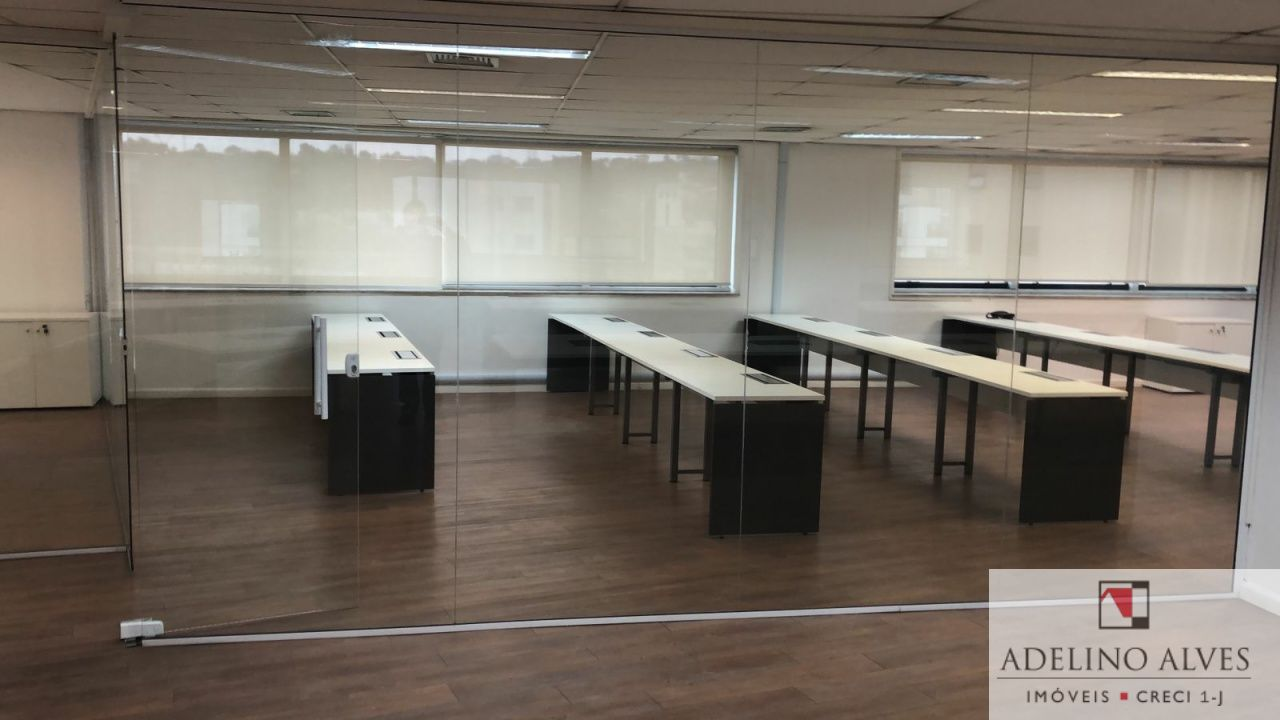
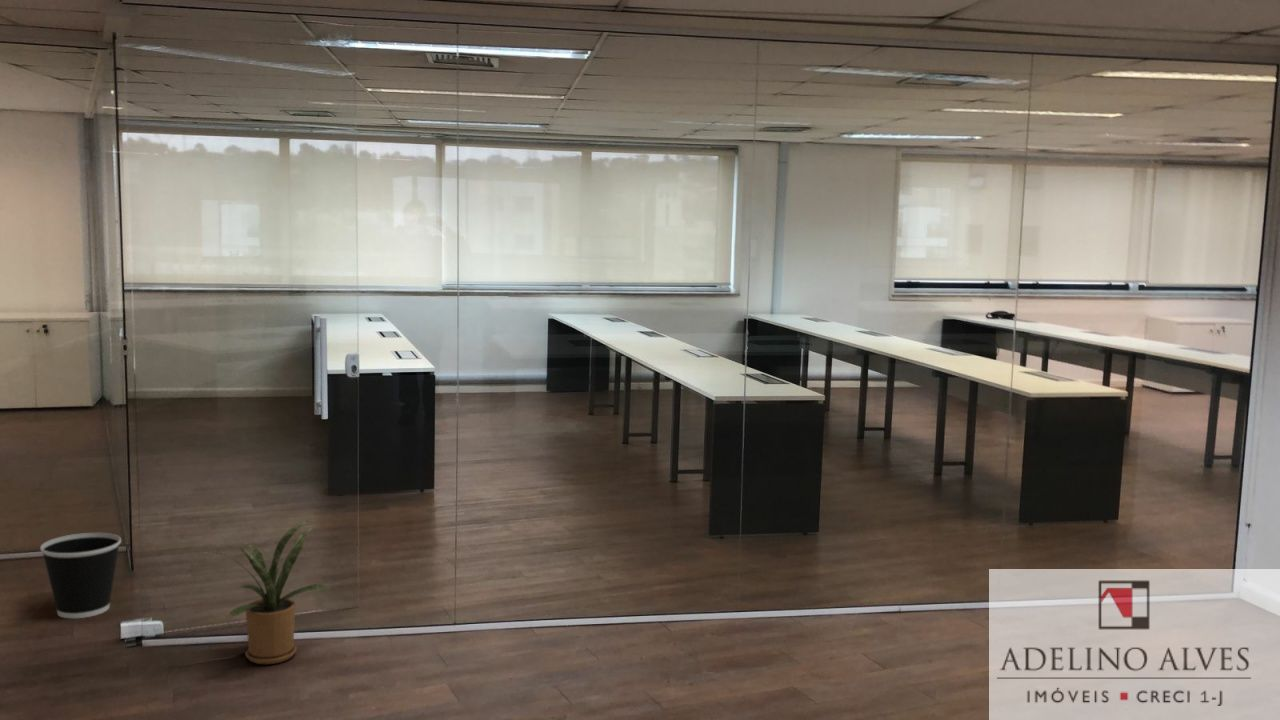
+ wastebasket [39,532,122,619]
+ house plant [200,517,331,665]
